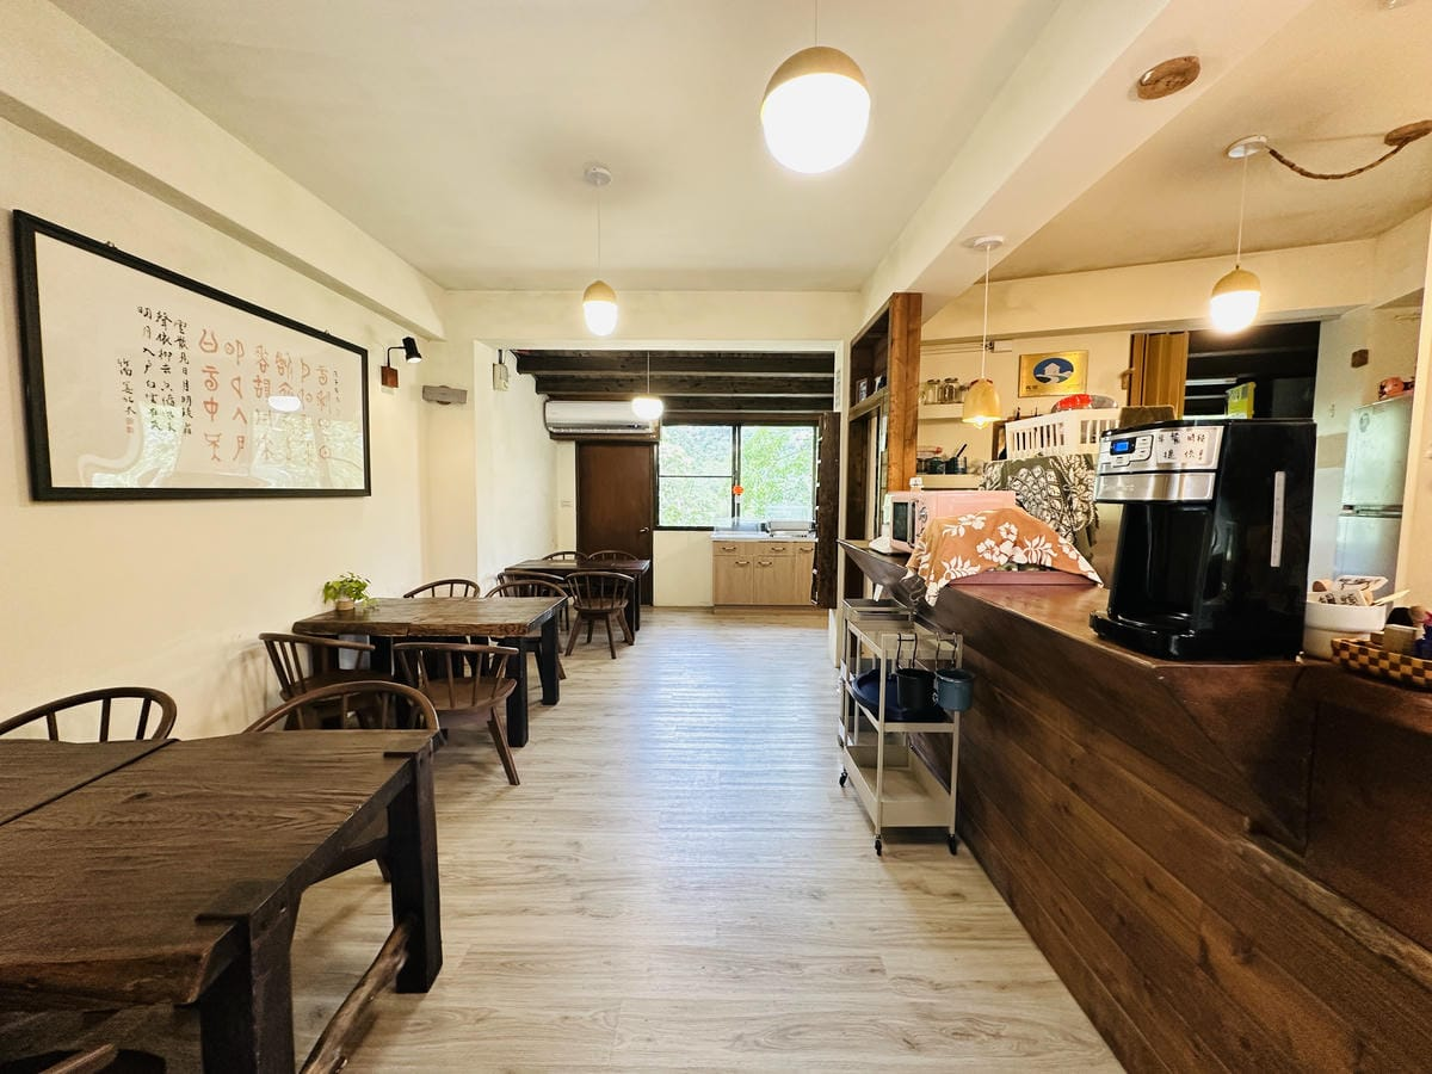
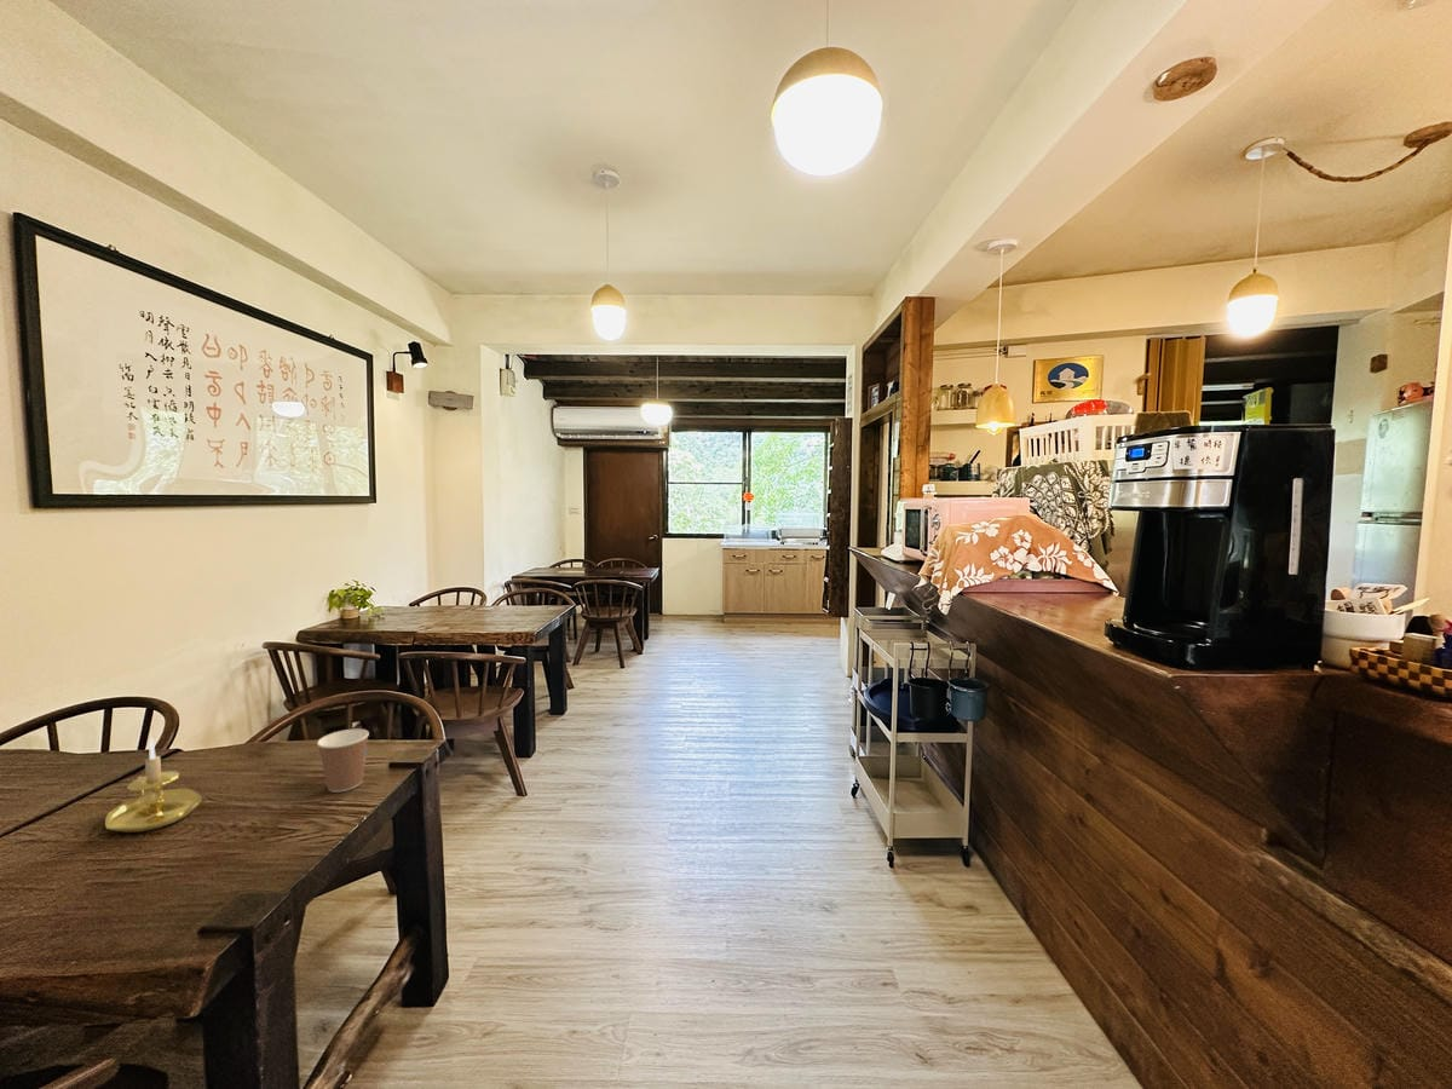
+ candle holder [104,736,203,834]
+ coffee cup [316,728,370,794]
